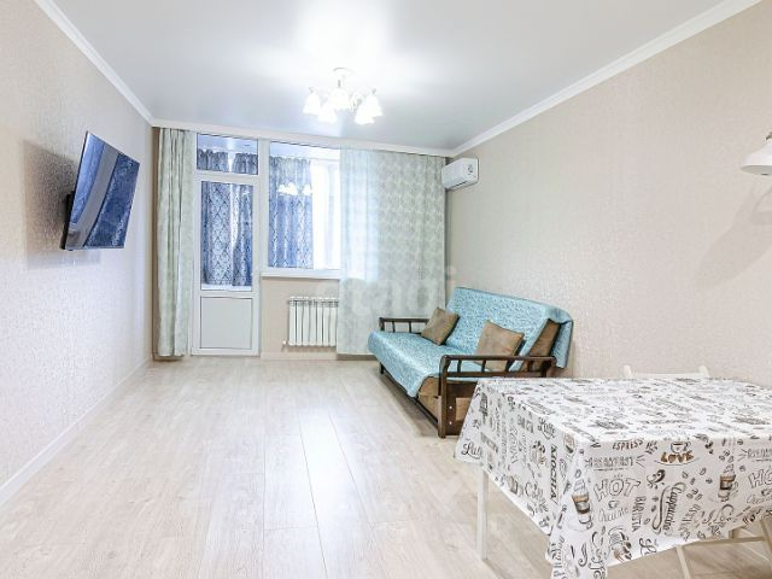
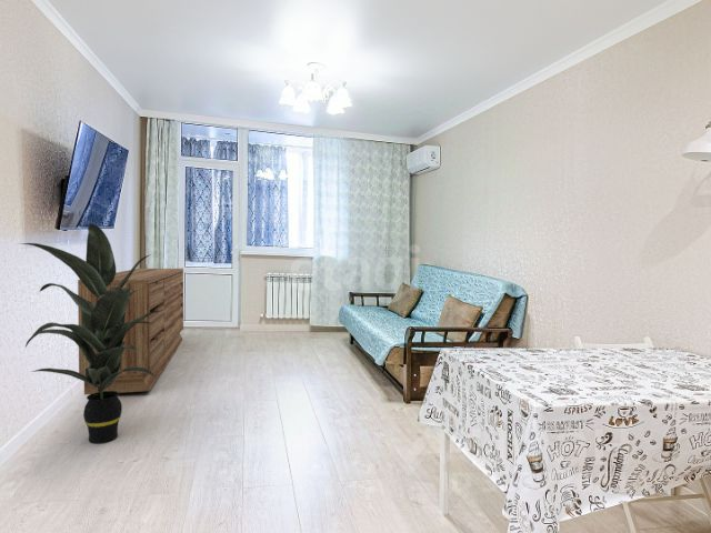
+ indoor plant [18,222,163,444]
+ sideboard [77,268,184,395]
